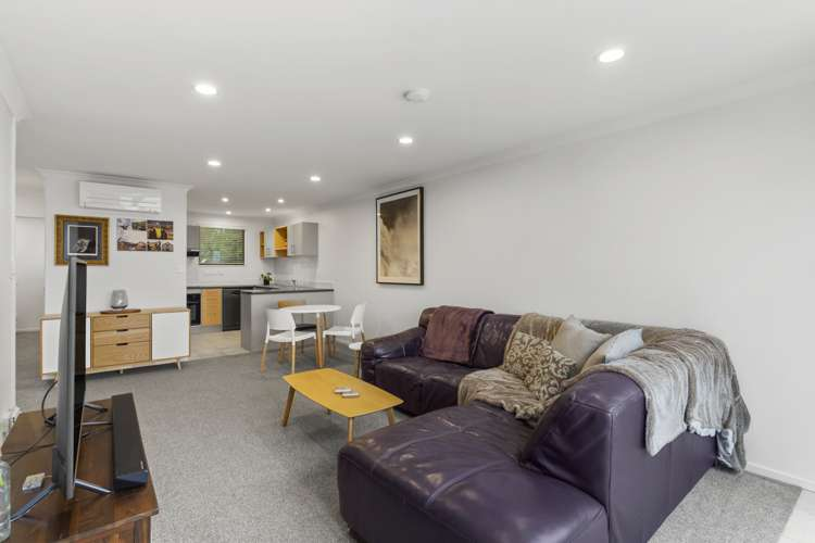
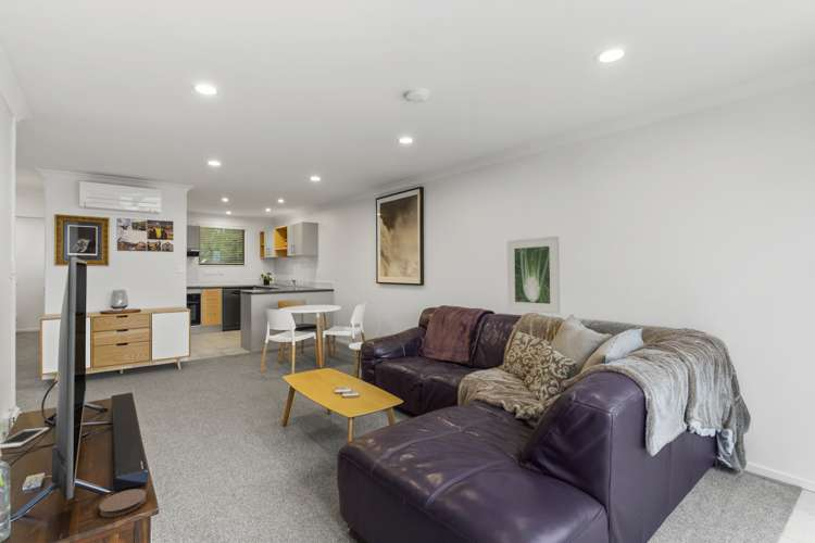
+ coaster [98,488,147,518]
+ cell phone [0,427,50,450]
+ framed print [506,235,561,315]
